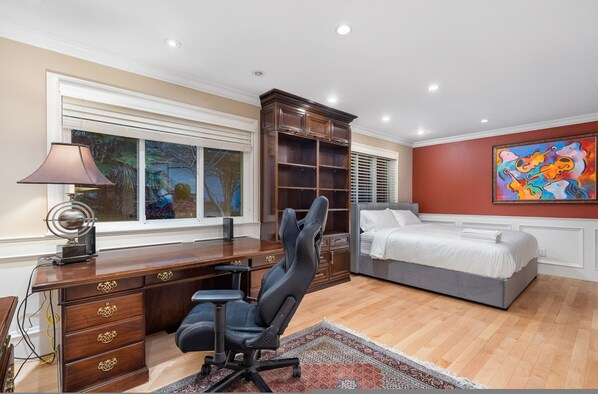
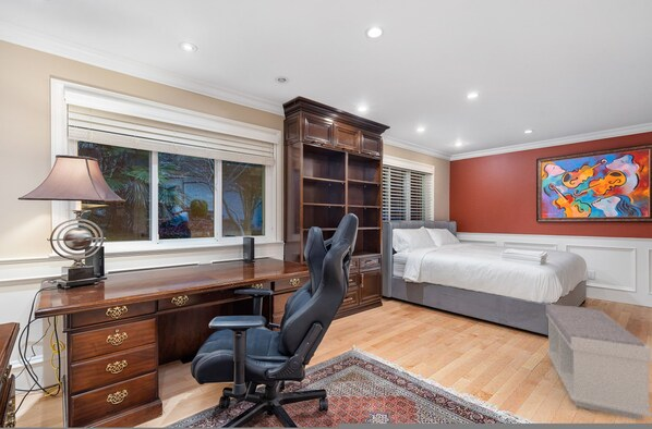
+ bench [544,304,652,421]
